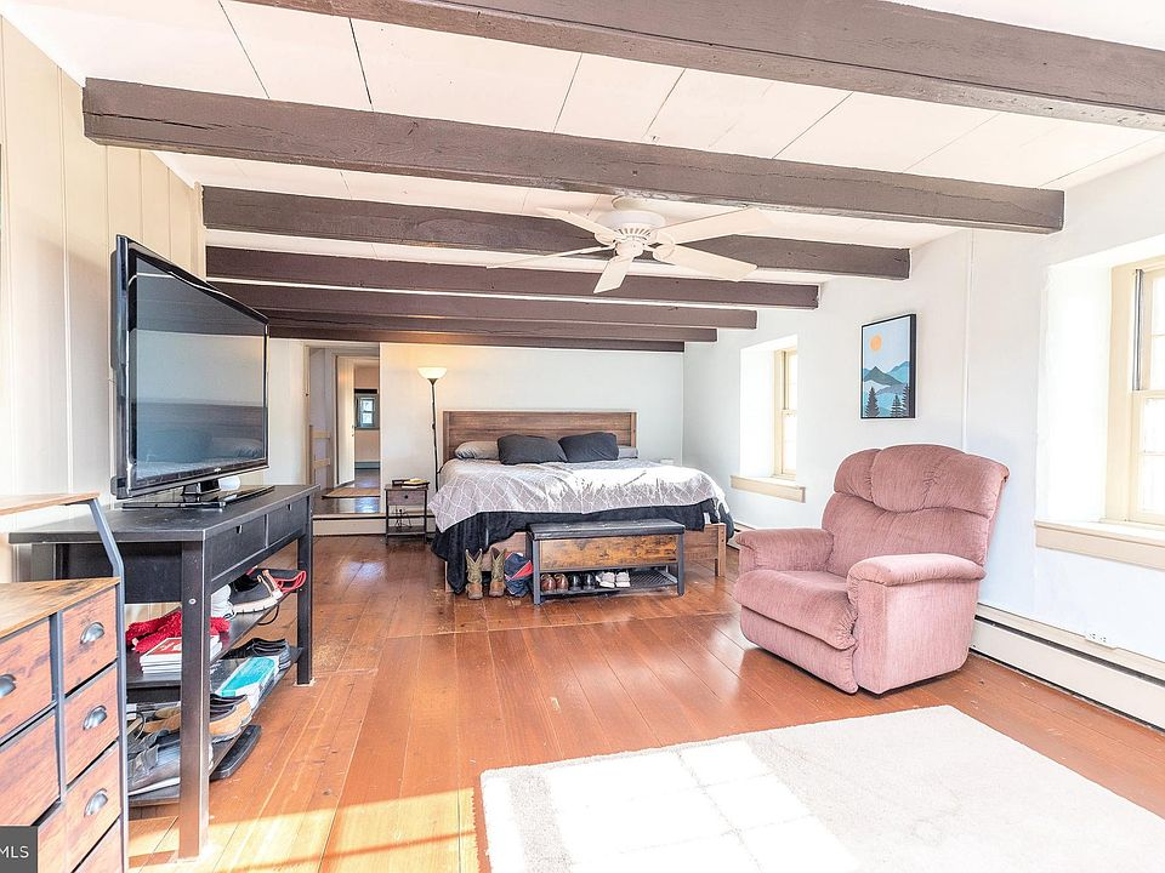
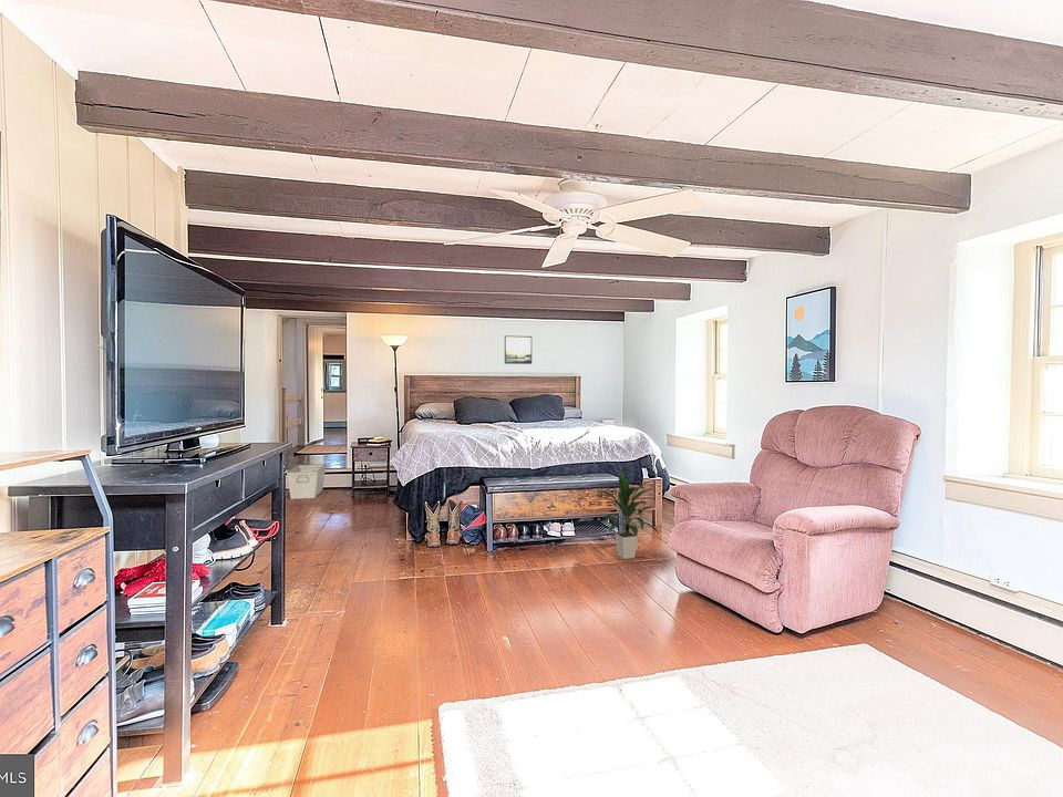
+ storage bin [286,463,327,500]
+ indoor plant [594,472,661,560]
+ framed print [504,334,533,365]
